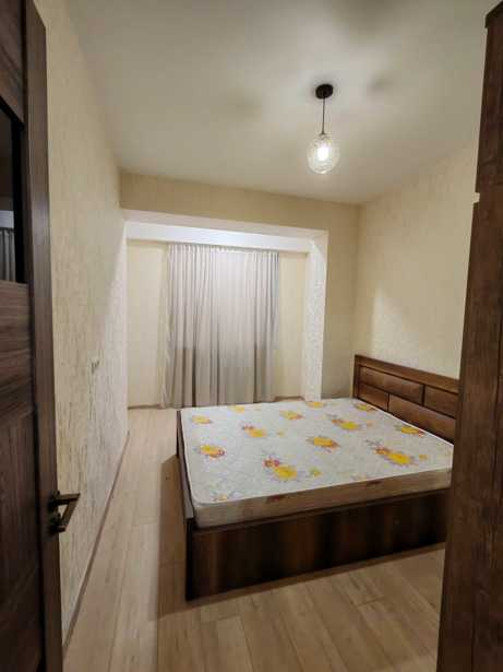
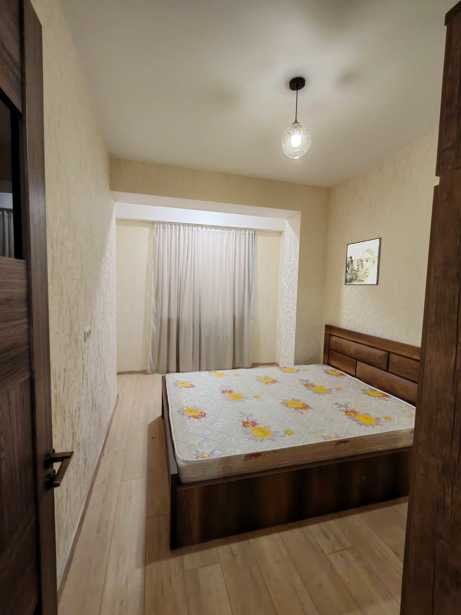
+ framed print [344,236,383,286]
